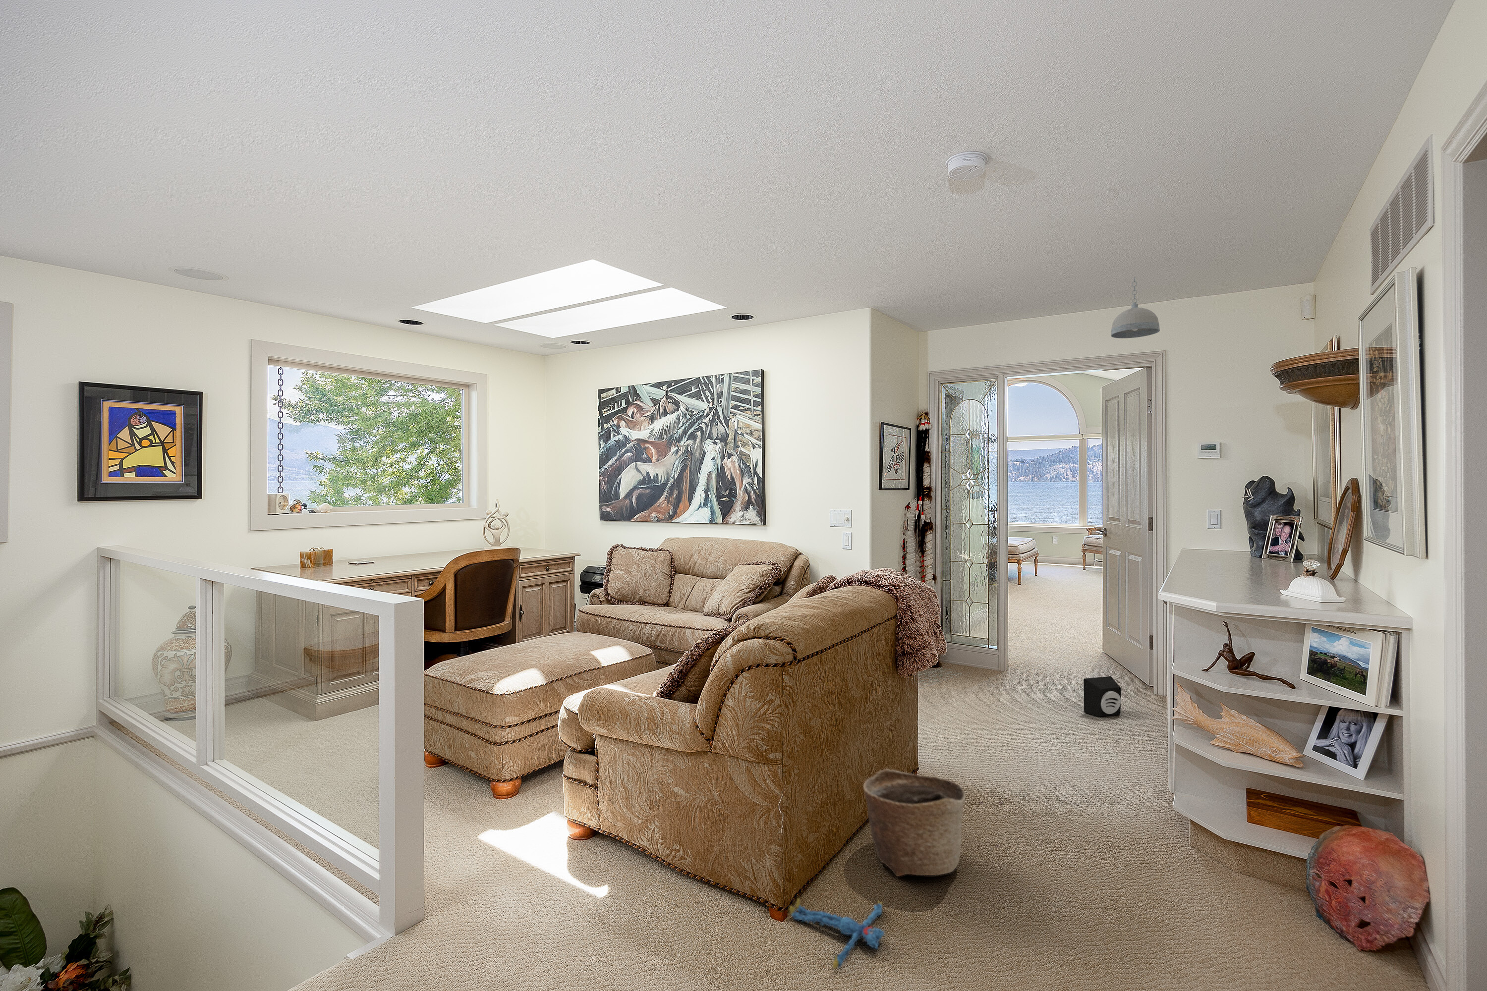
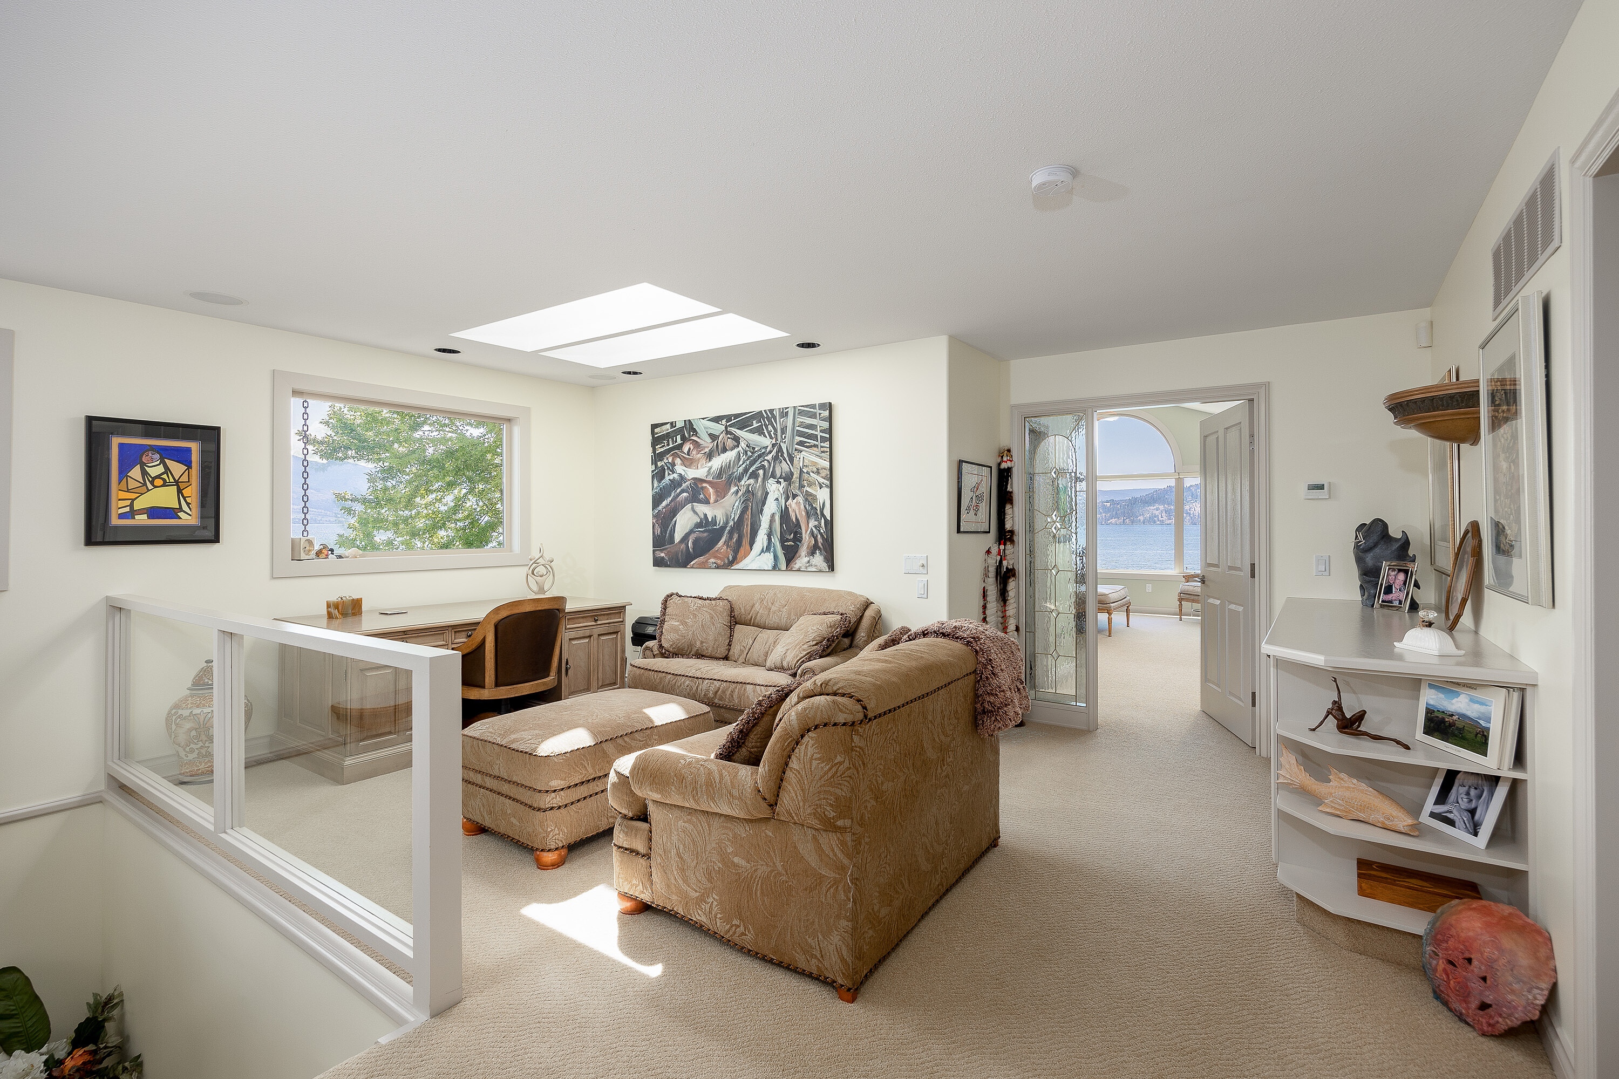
- pendant light [1111,277,1161,338]
- speaker [1083,676,1122,718]
- basket [863,768,967,877]
- plush toy [789,898,885,969]
